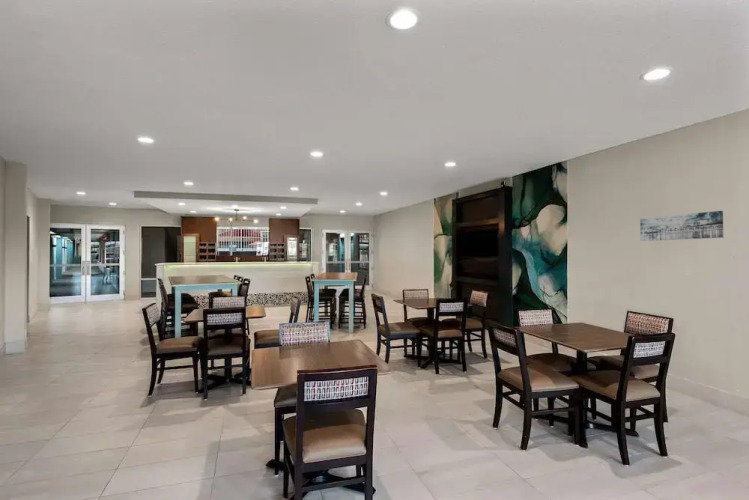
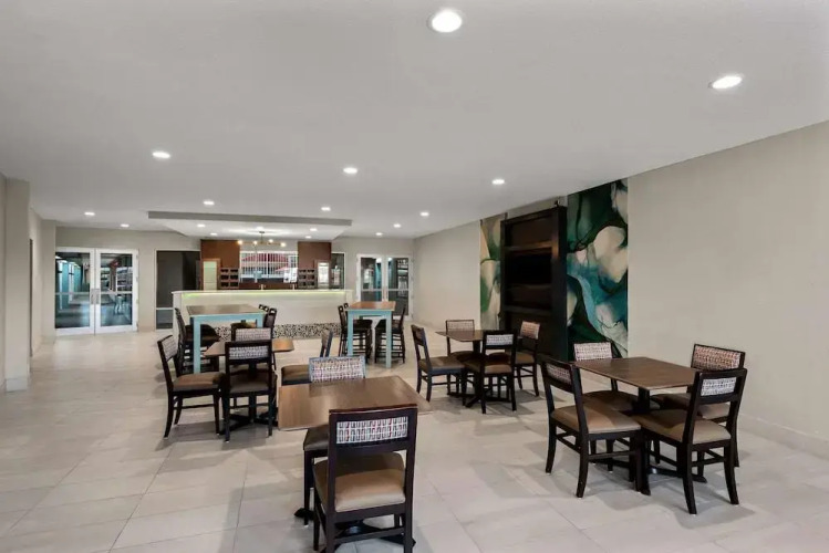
- wall art [639,210,725,242]
